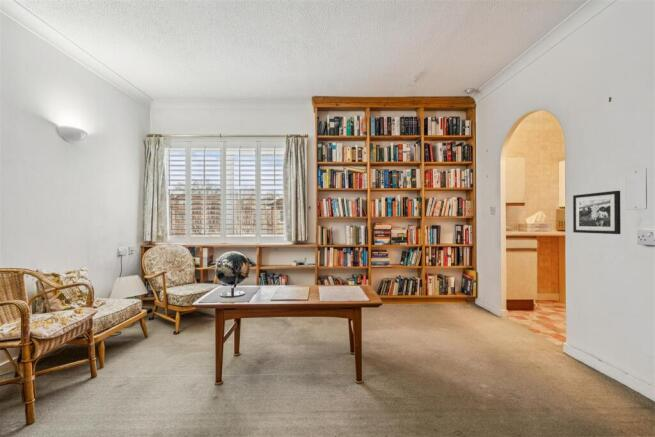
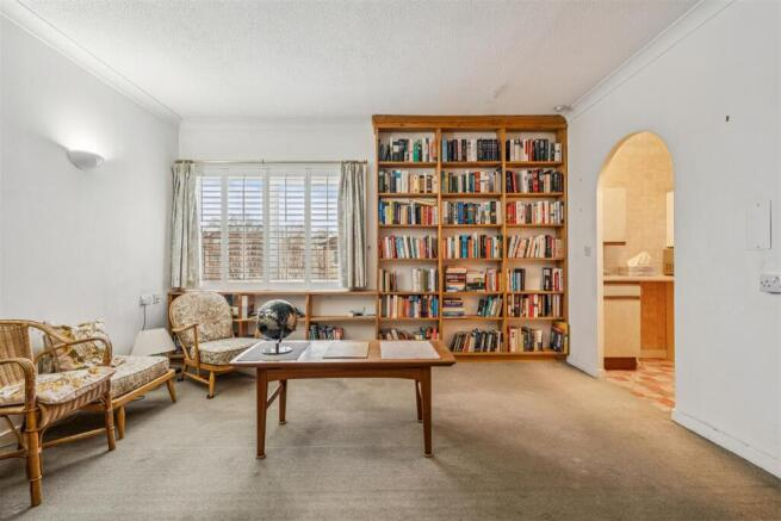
- picture frame [572,190,622,235]
